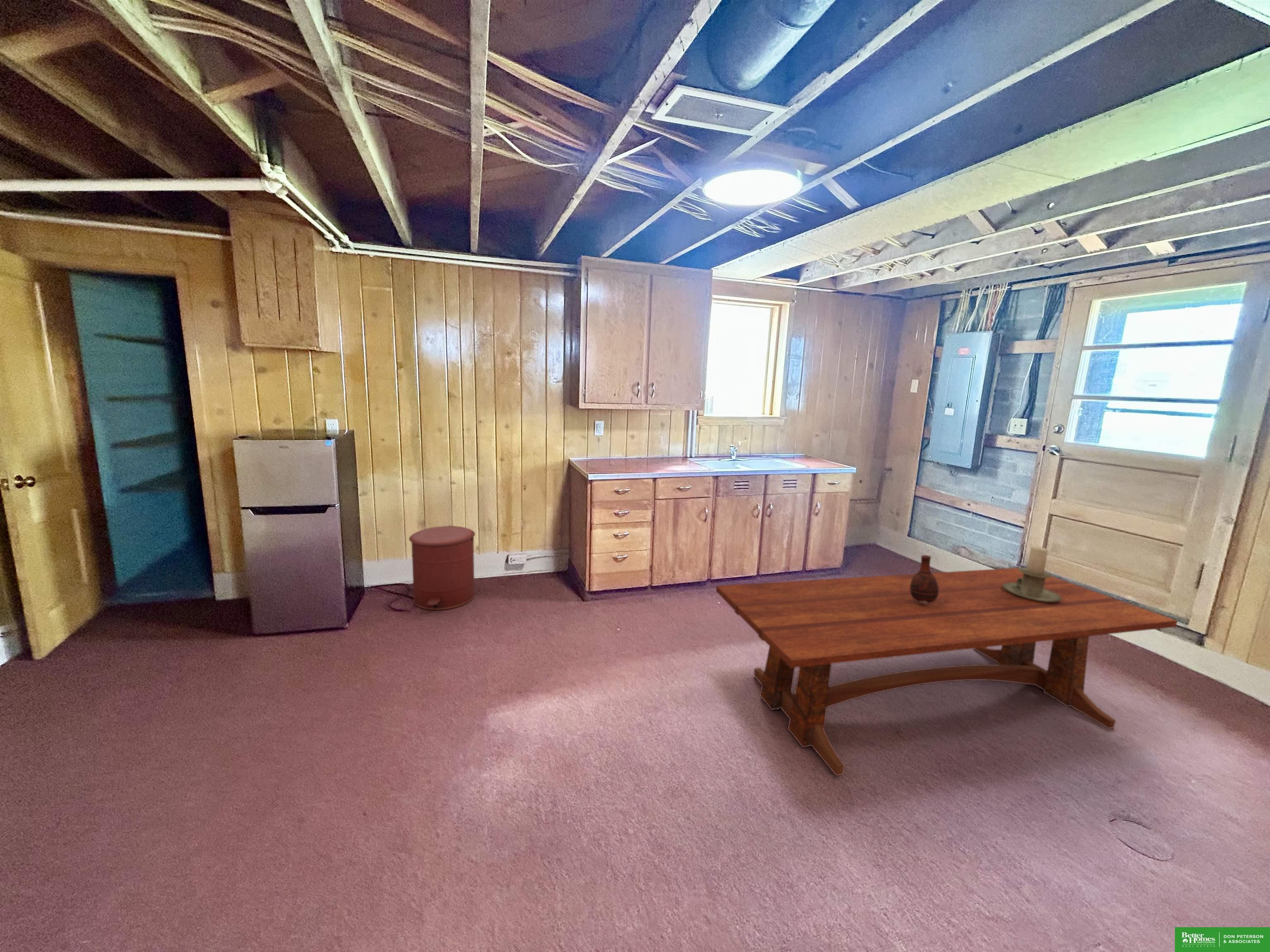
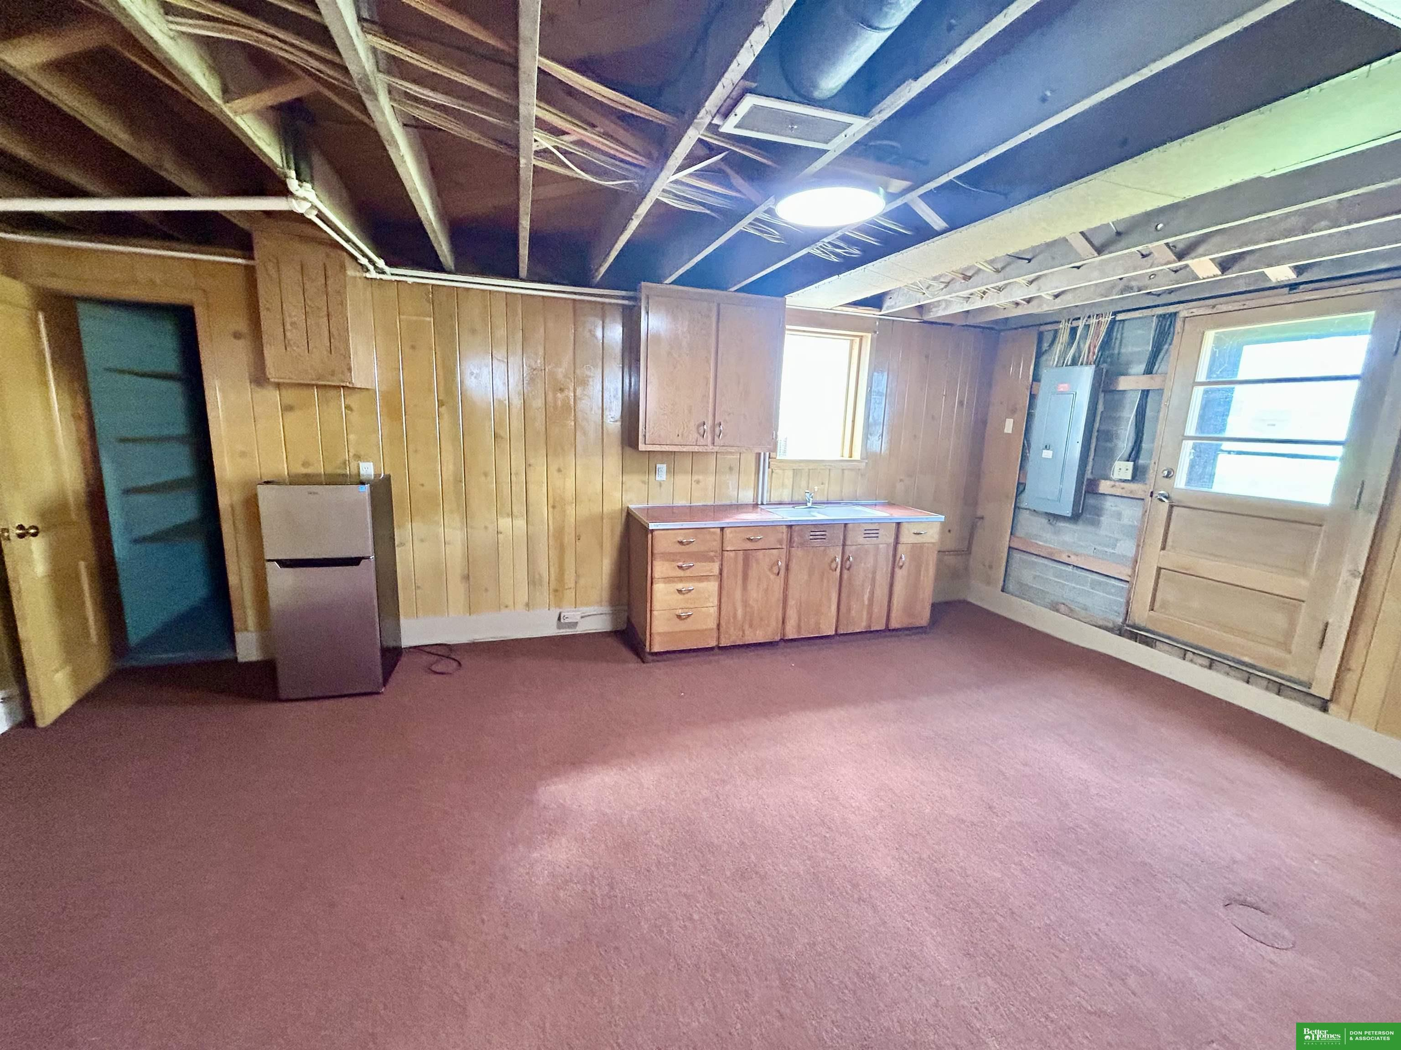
- trash can [408,525,475,610]
- dining table [716,567,1178,776]
- vase [910,555,939,603]
- candle holder [1003,546,1062,602]
